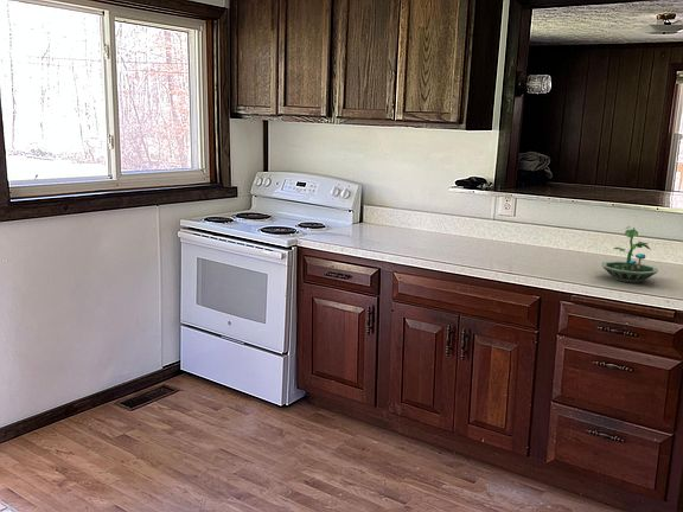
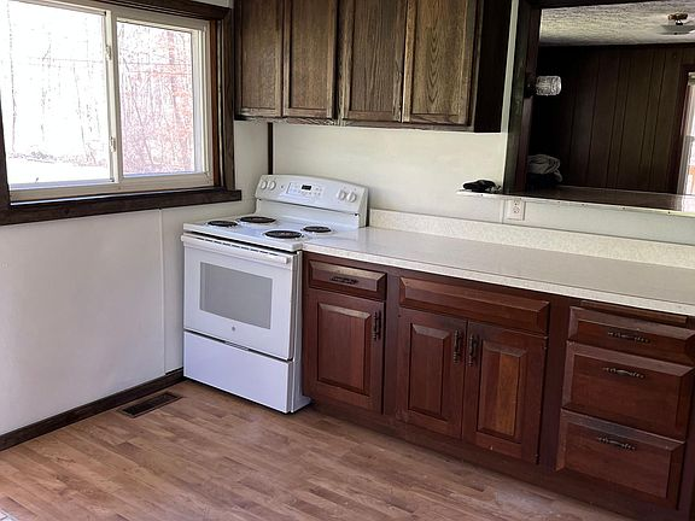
- terrarium [600,225,659,284]
